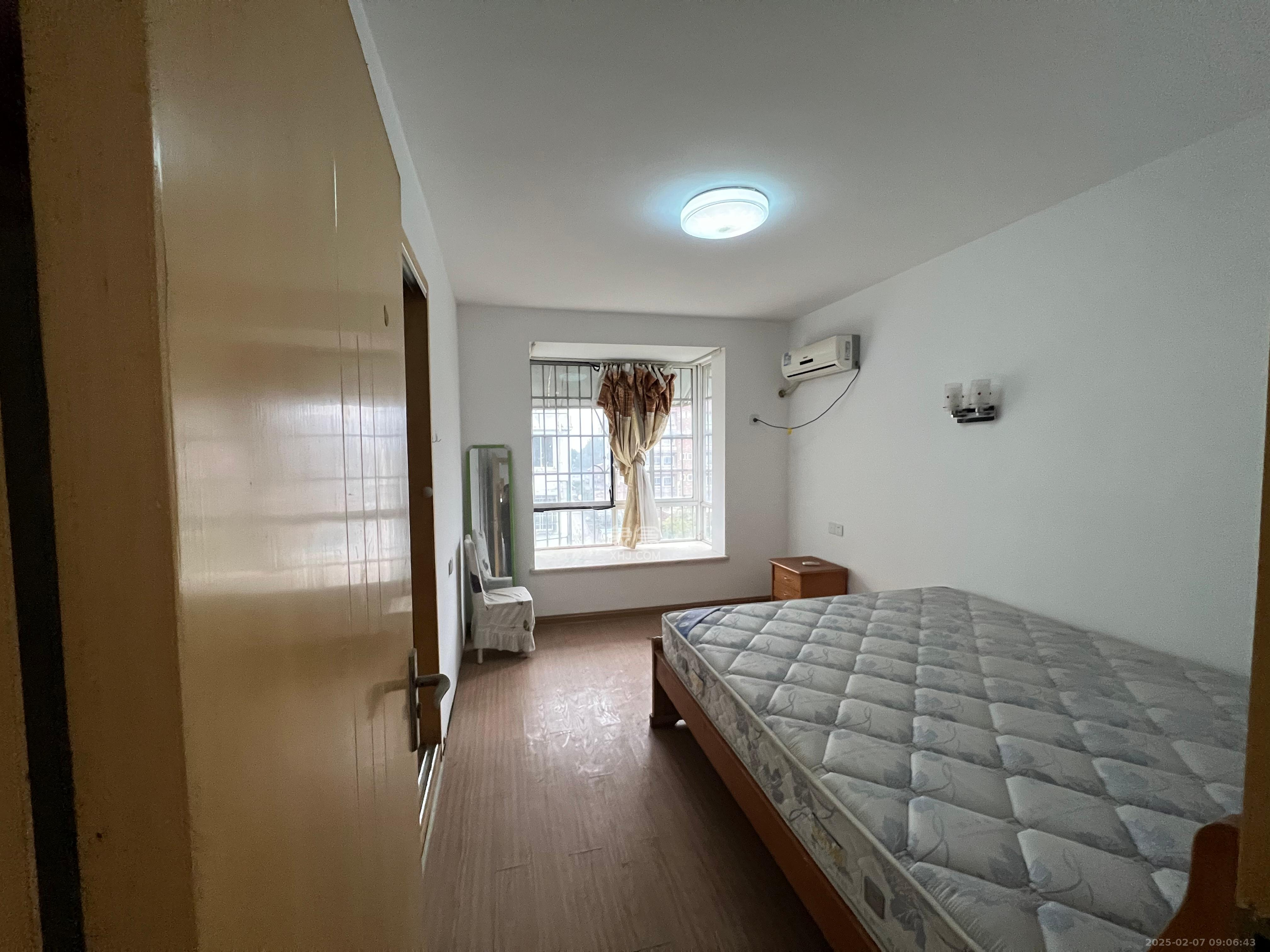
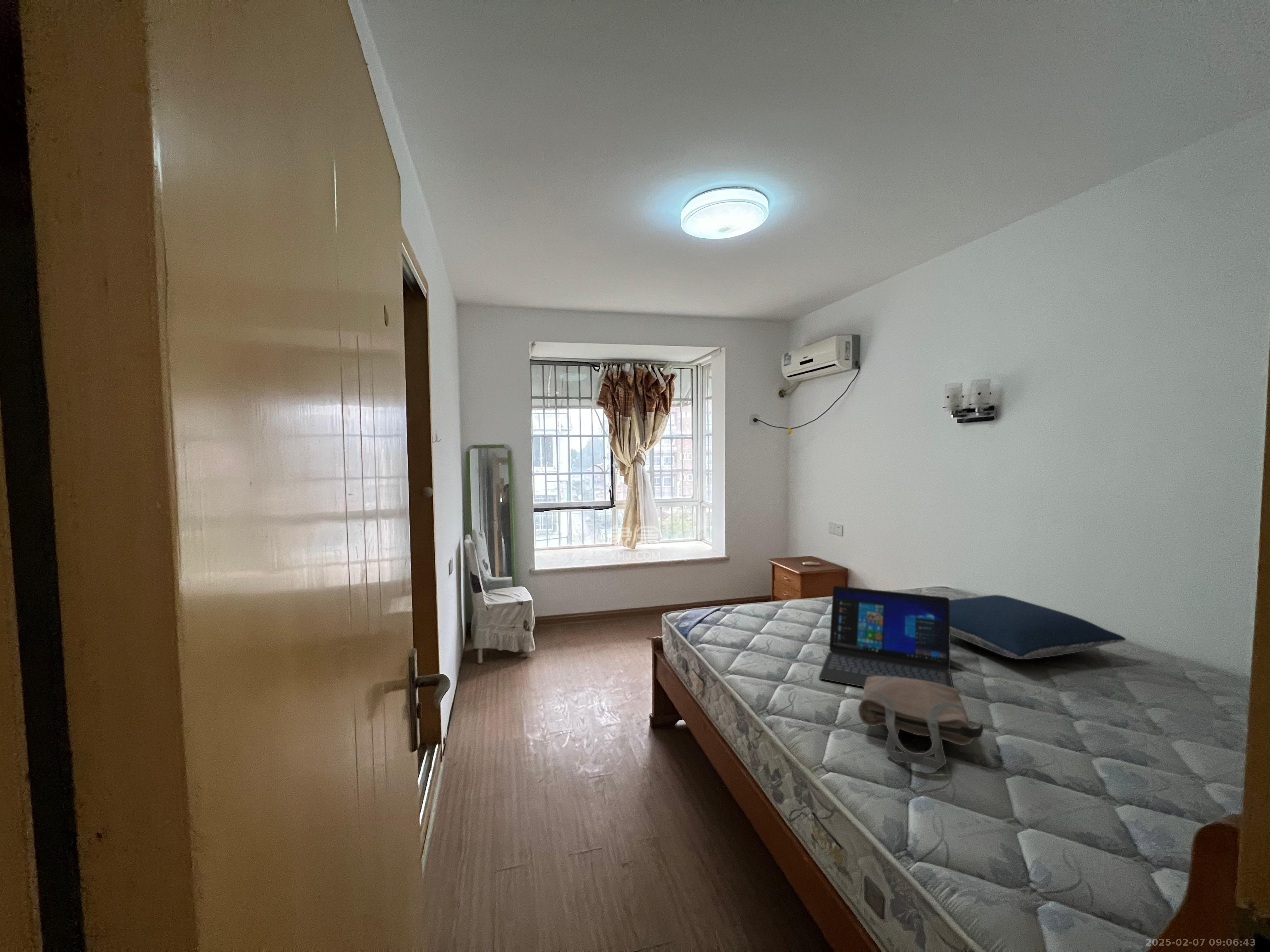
+ laptop [818,585,953,688]
+ pillow [949,595,1126,660]
+ tote bag [858,676,984,770]
